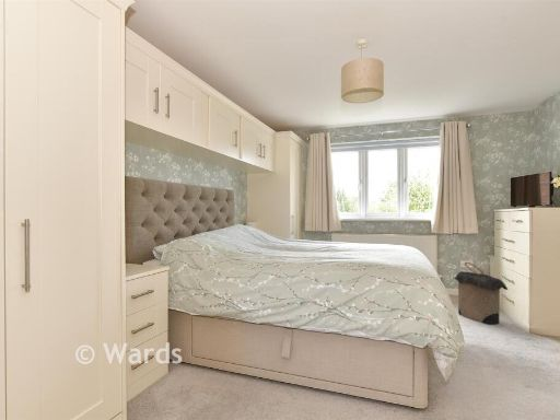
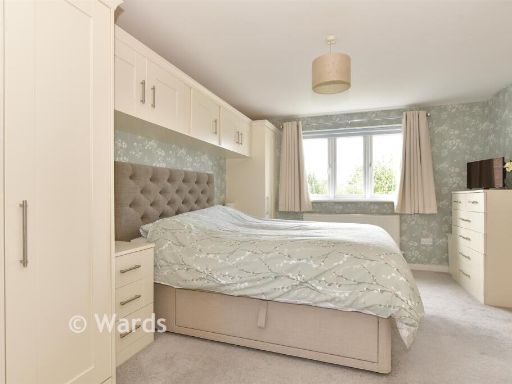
- laundry hamper [452,260,509,326]
